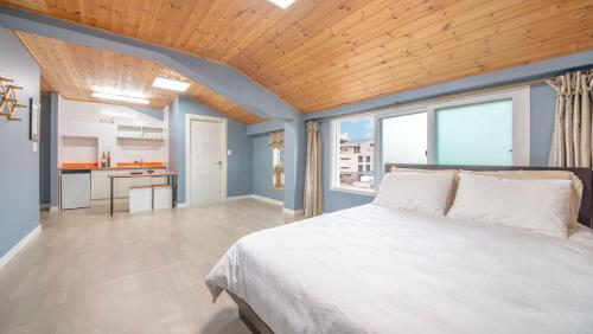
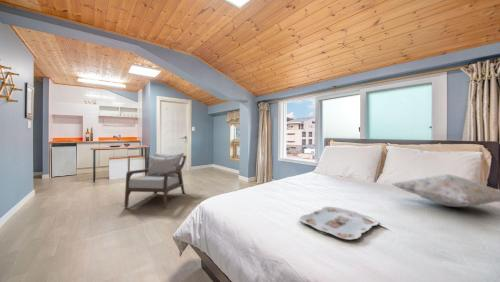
+ decorative pillow [391,173,500,208]
+ armchair [123,152,187,209]
+ serving tray [299,206,380,241]
